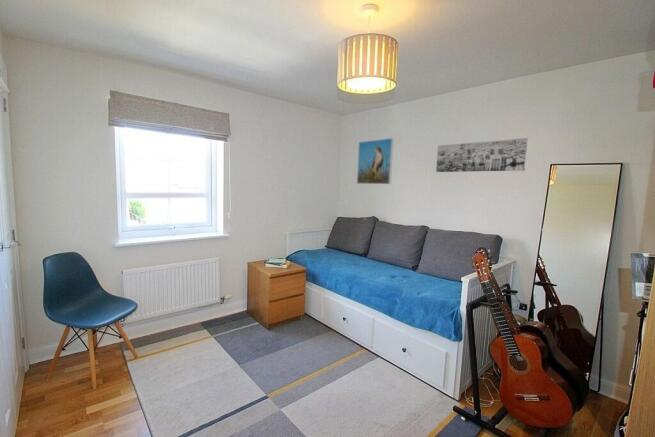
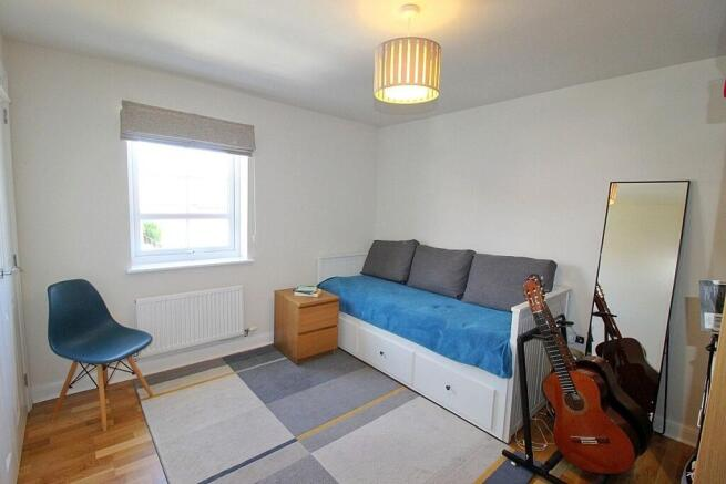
- wall art [435,137,529,173]
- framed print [356,137,394,185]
